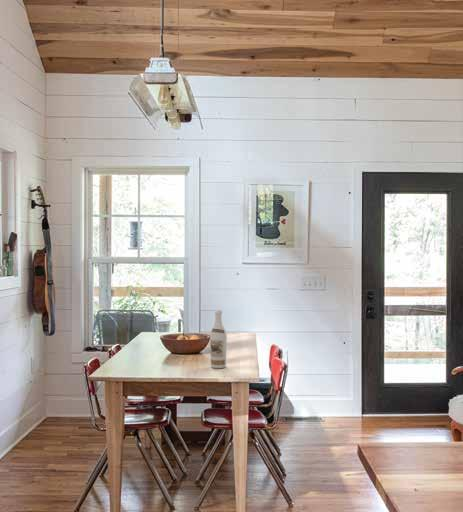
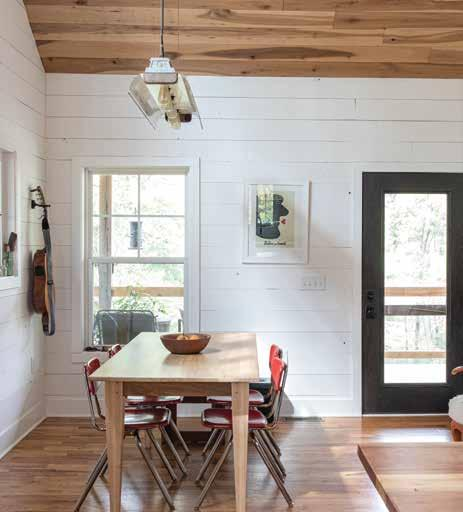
- wine bottle [209,309,228,369]
